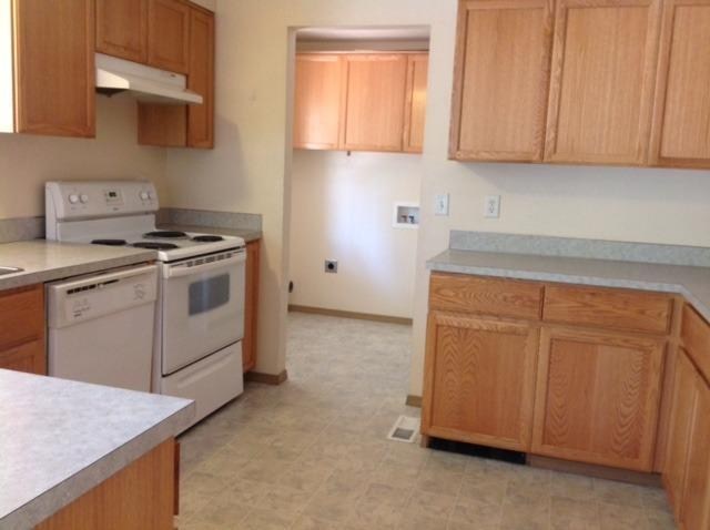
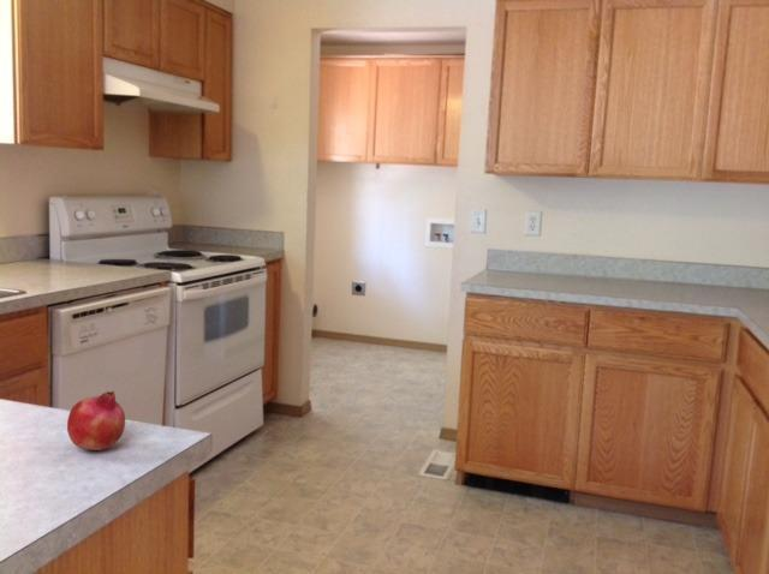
+ fruit [66,390,126,452]
